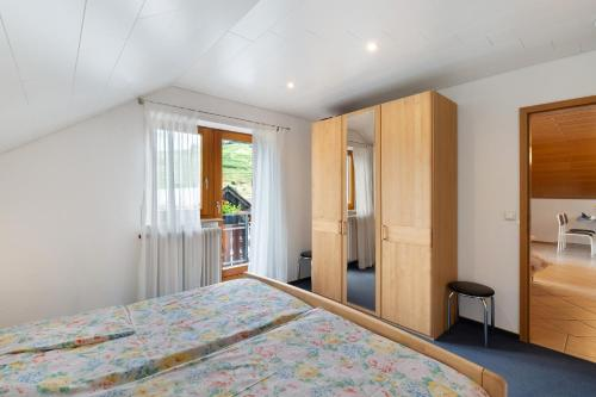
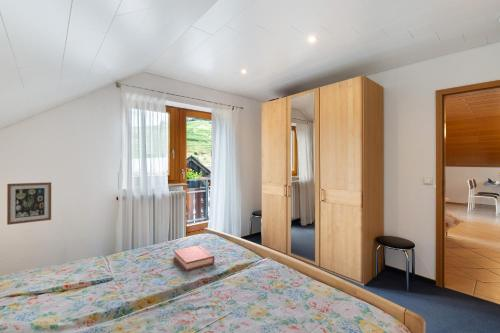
+ wall art [6,181,52,226]
+ hardback book [173,244,216,272]
